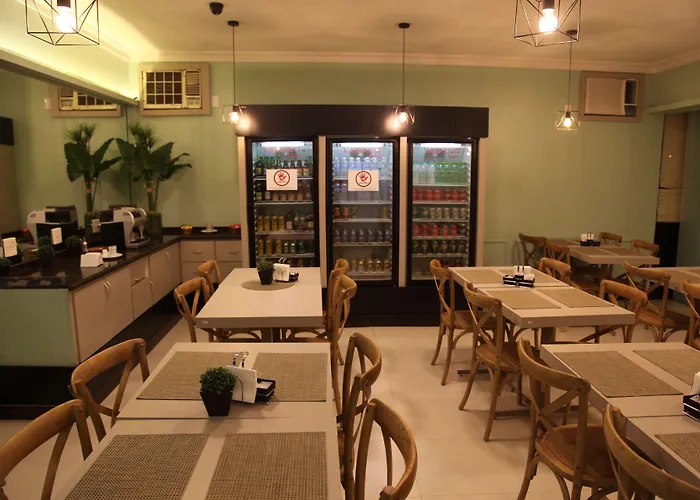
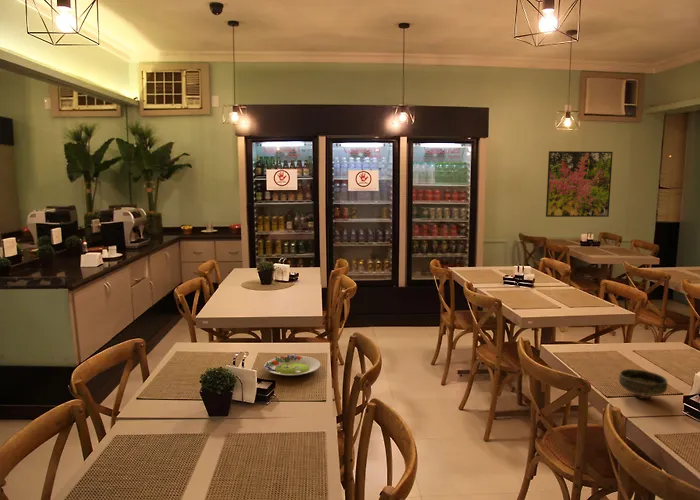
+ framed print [545,150,614,218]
+ bowl [618,368,669,400]
+ salad plate [263,353,321,377]
